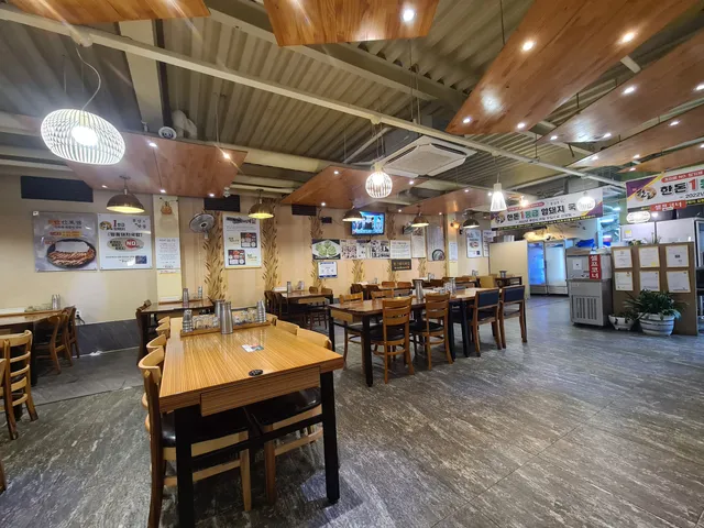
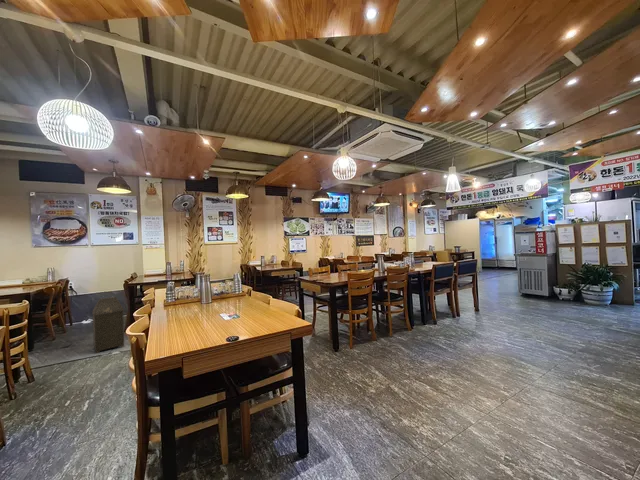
+ trash can [91,296,125,354]
